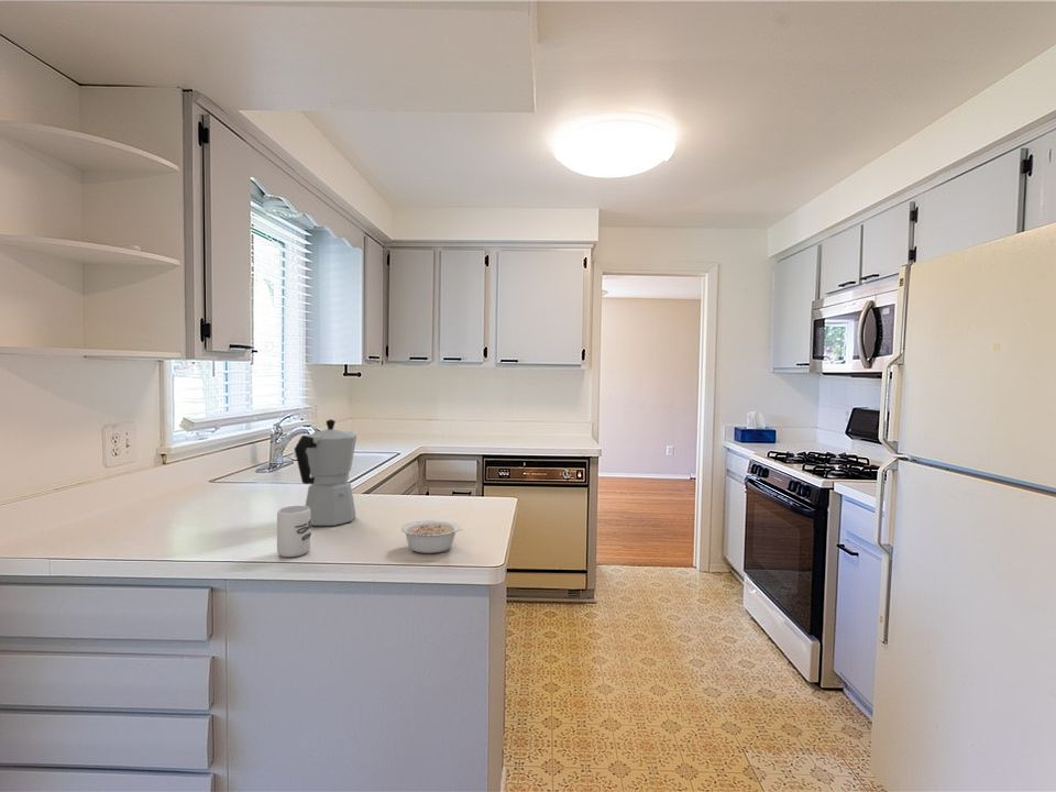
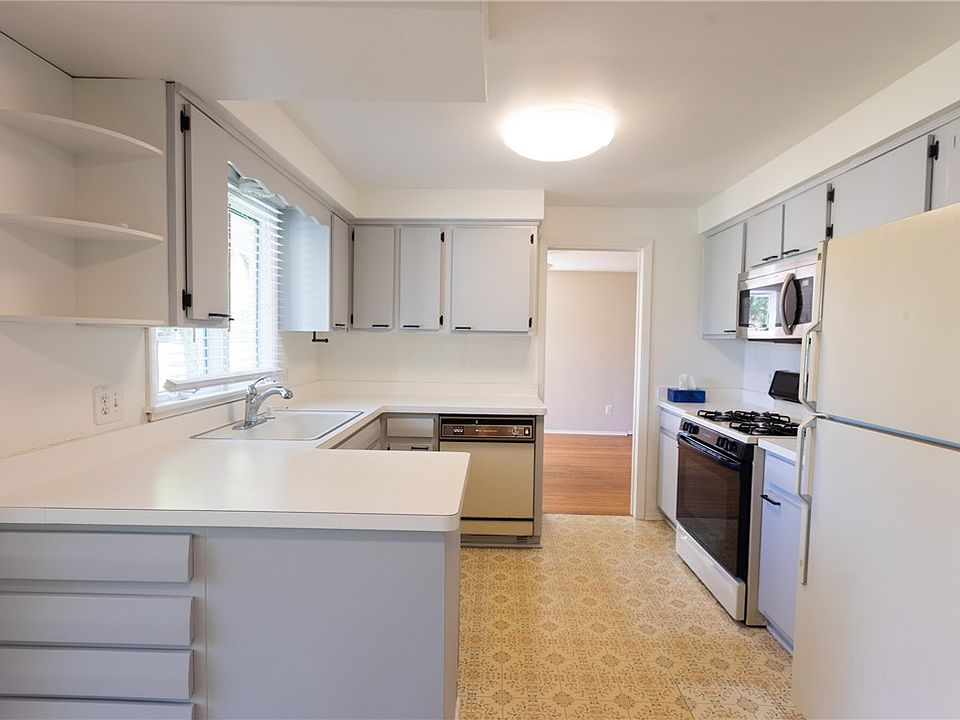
- legume [400,519,465,554]
- cup [276,505,312,558]
- moka pot [294,418,358,527]
